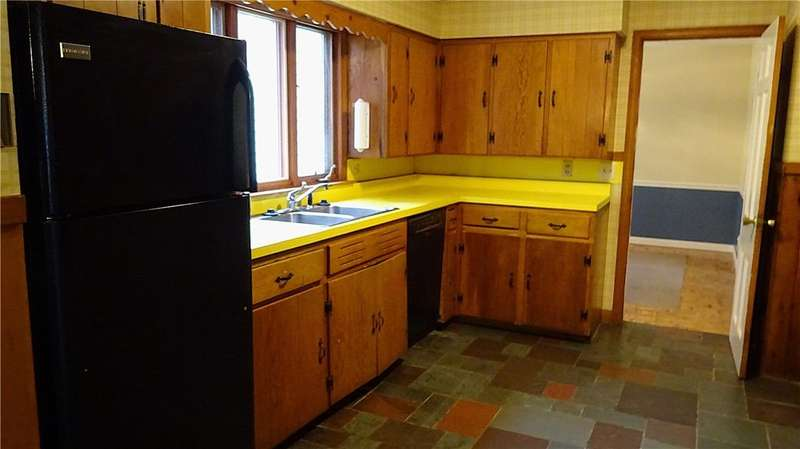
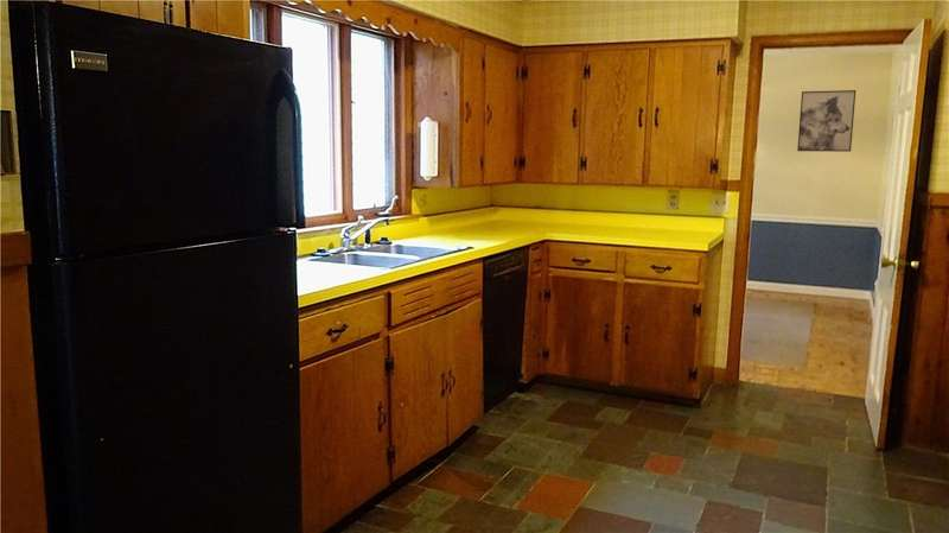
+ wall art [796,89,856,153]
